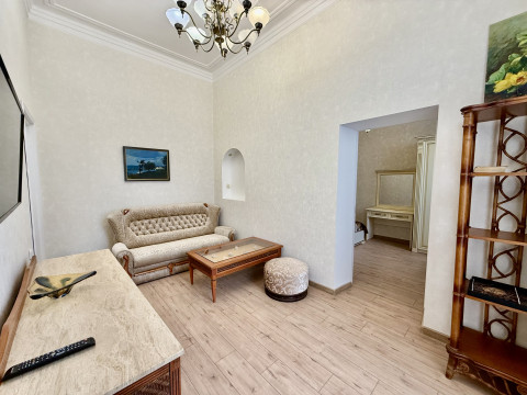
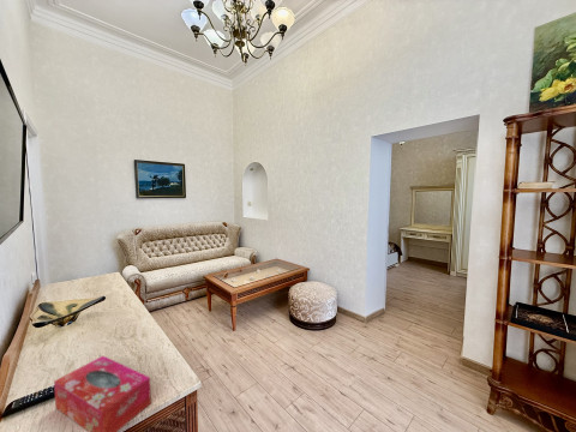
+ tissue box [53,355,152,432]
